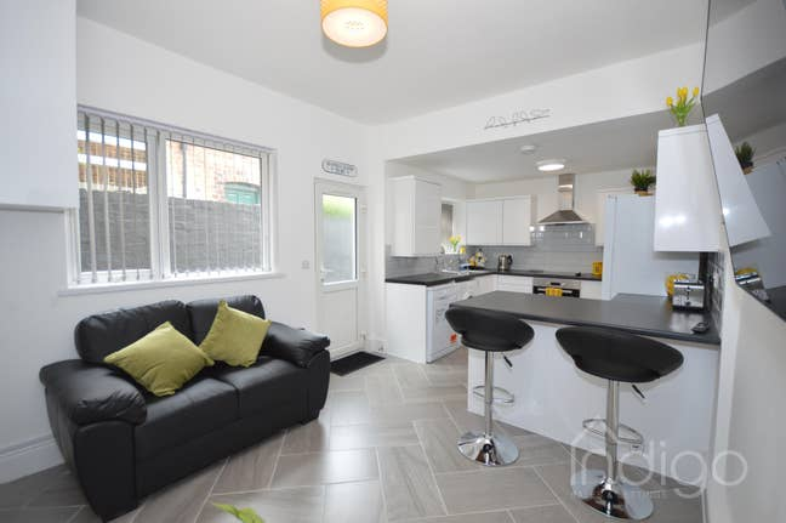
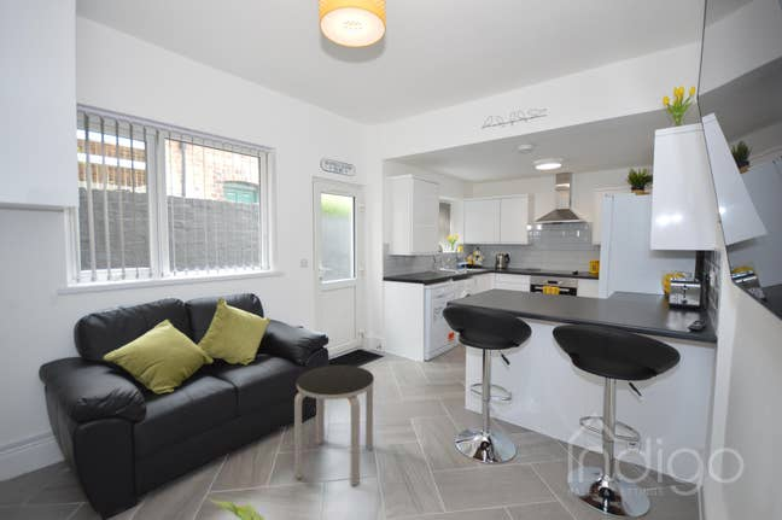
+ side table [293,364,375,487]
